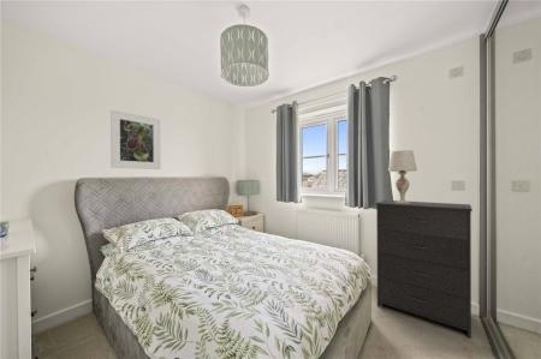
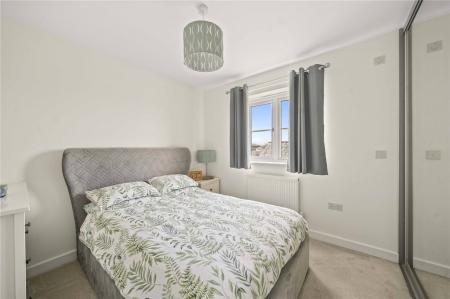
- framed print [109,109,161,170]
- table lamp [387,149,418,204]
- dresser [375,199,474,339]
